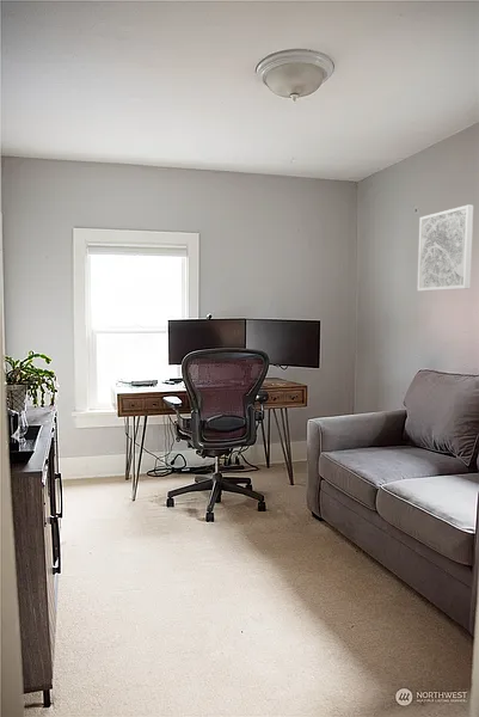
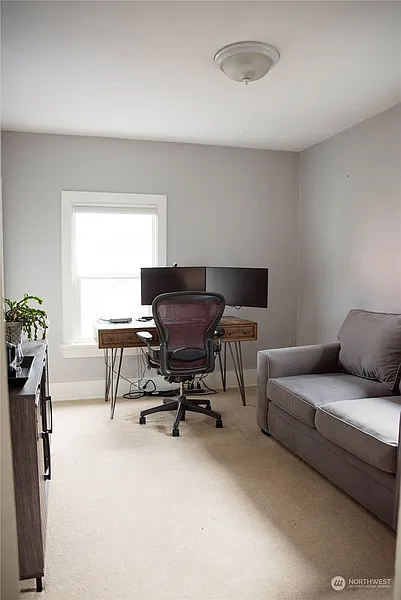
- wall art [416,204,474,293]
